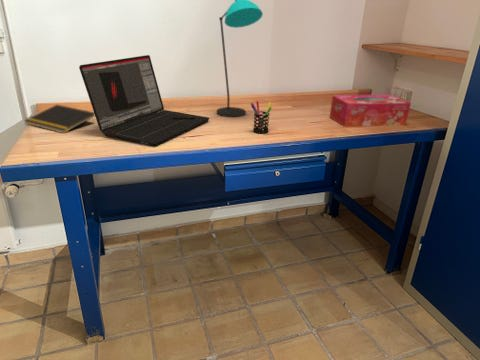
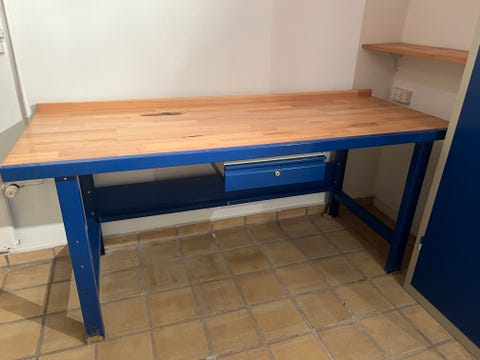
- notepad [23,104,95,134]
- desk lamp [216,0,264,118]
- tissue box [329,94,412,128]
- pen holder [250,100,272,134]
- laptop [78,54,210,147]
